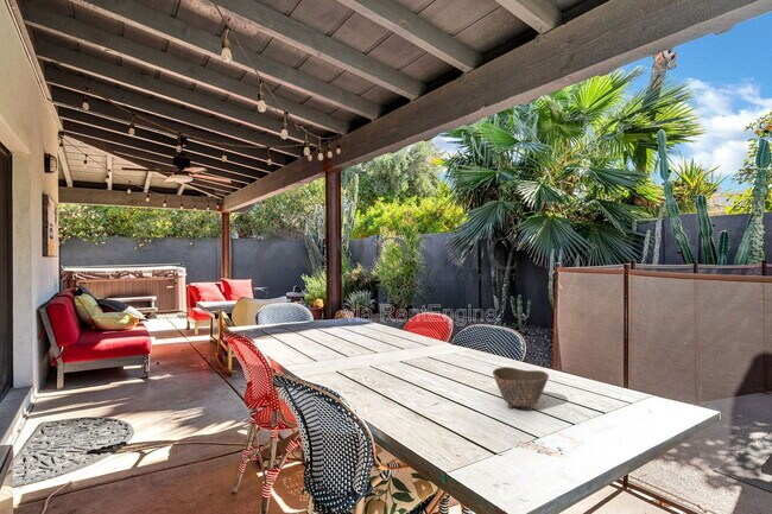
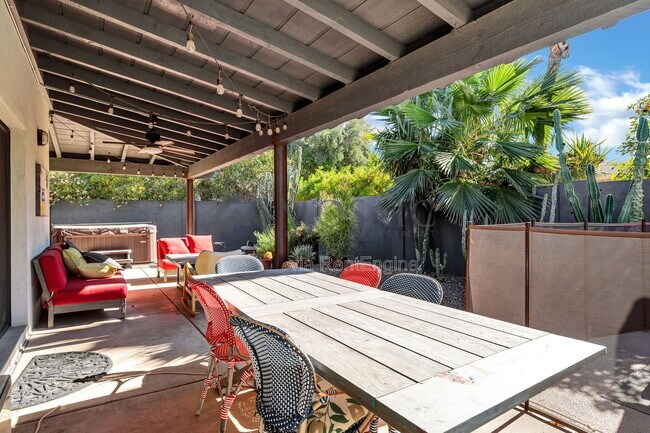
- bowl [492,366,550,412]
